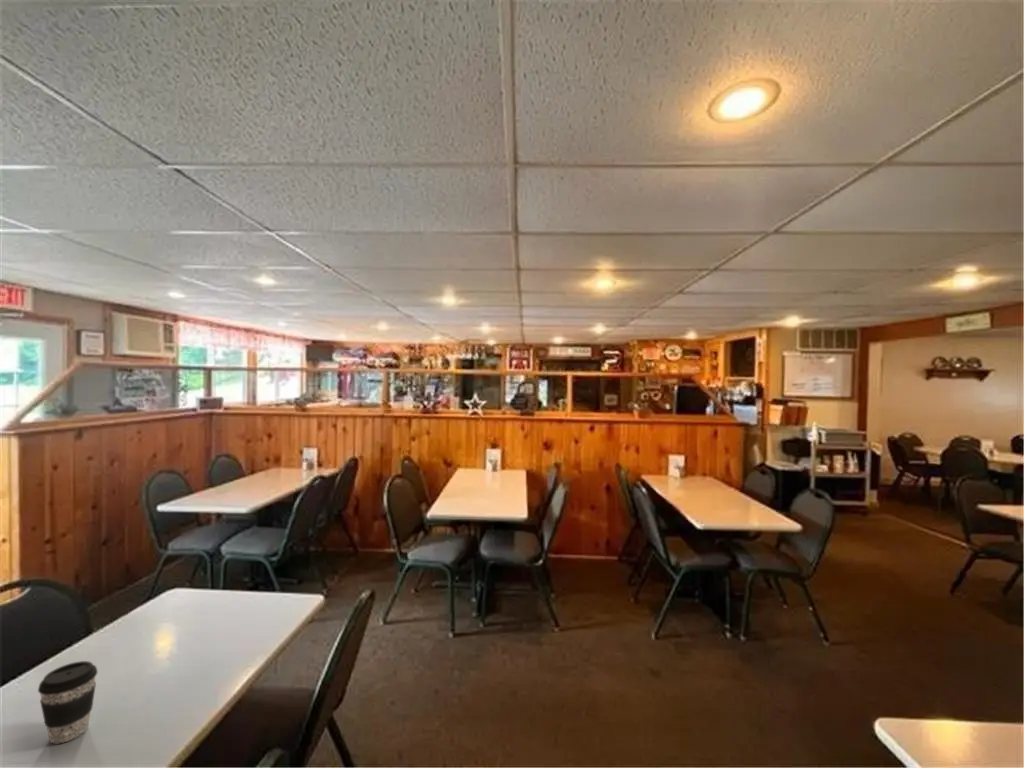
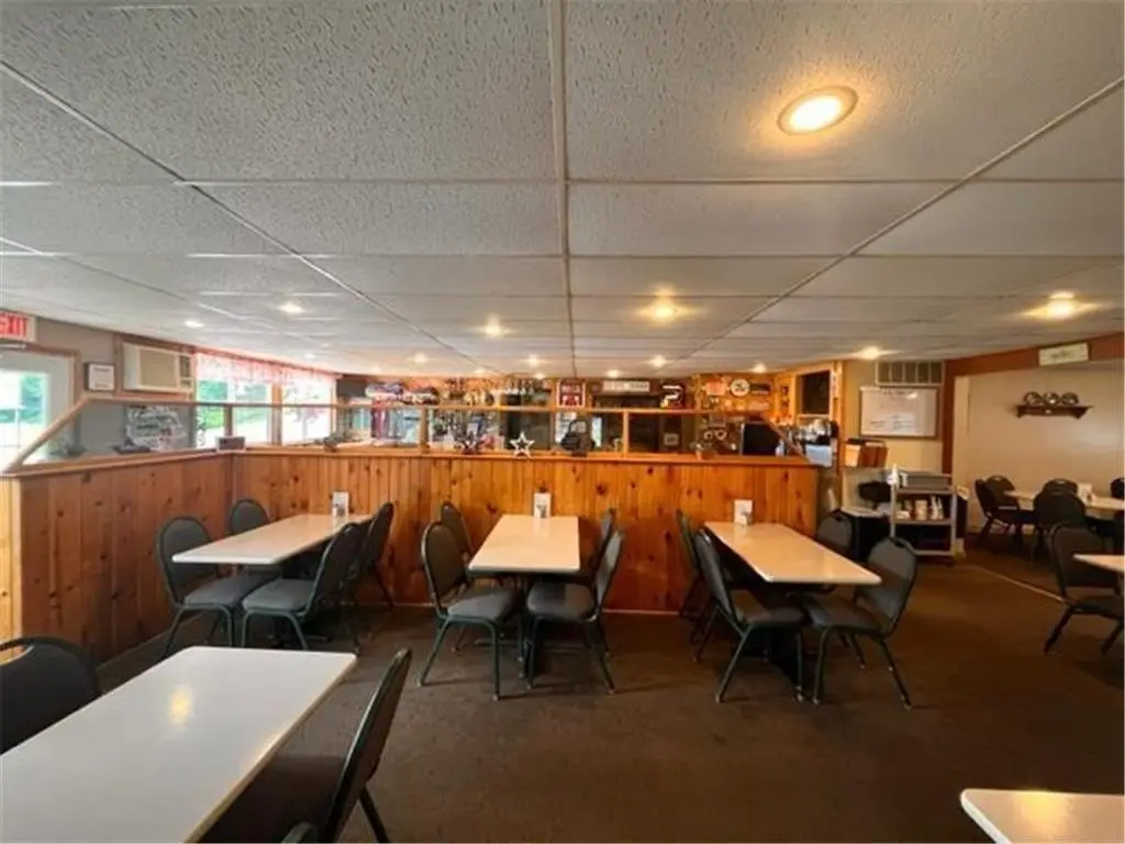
- coffee cup [37,660,99,744]
